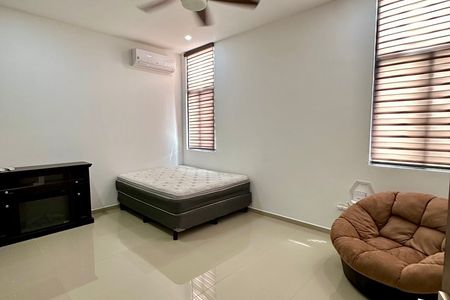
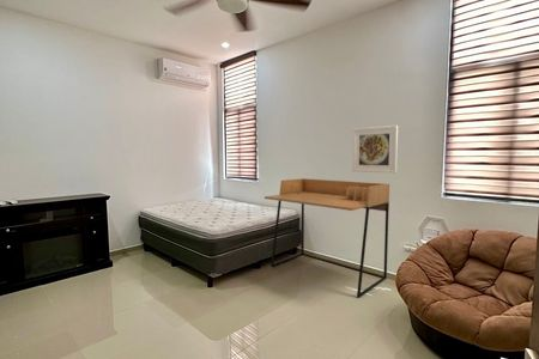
+ desk [264,177,390,299]
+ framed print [351,124,399,175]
